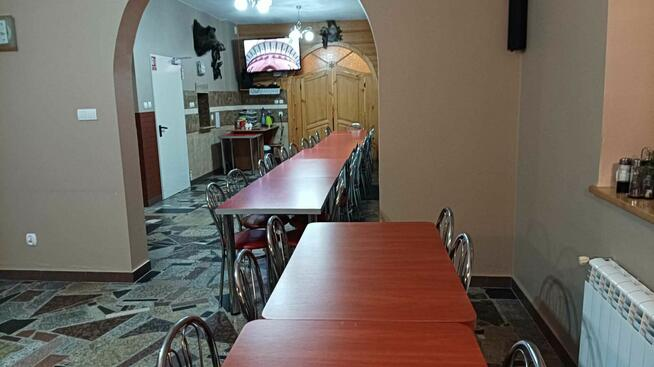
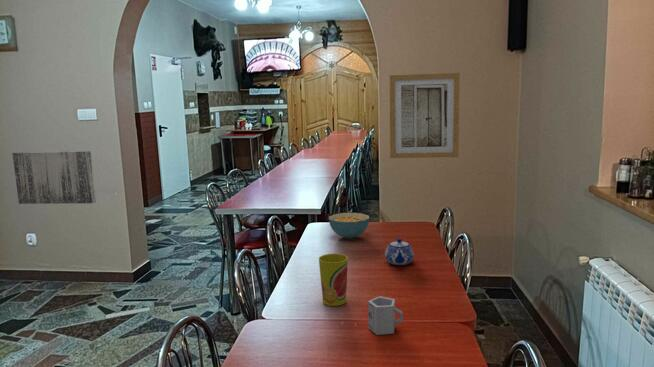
+ wall art [389,72,460,159]
+ cereal bowl [328,212,370,239]
+ teapot [384,238,415,266]
+ cup [318,253,349,307]
+ wall art [11,150,97,205]
+ cup [367,295,404,336]
